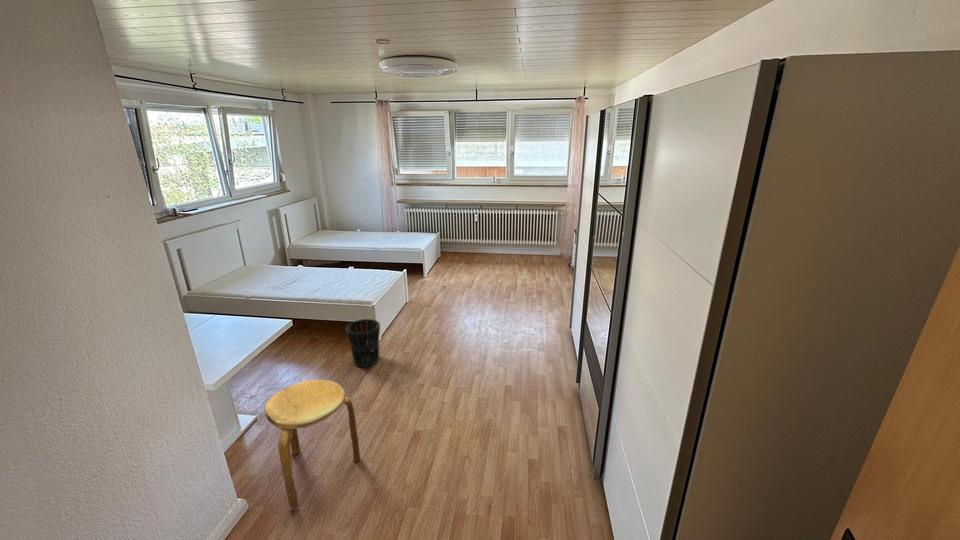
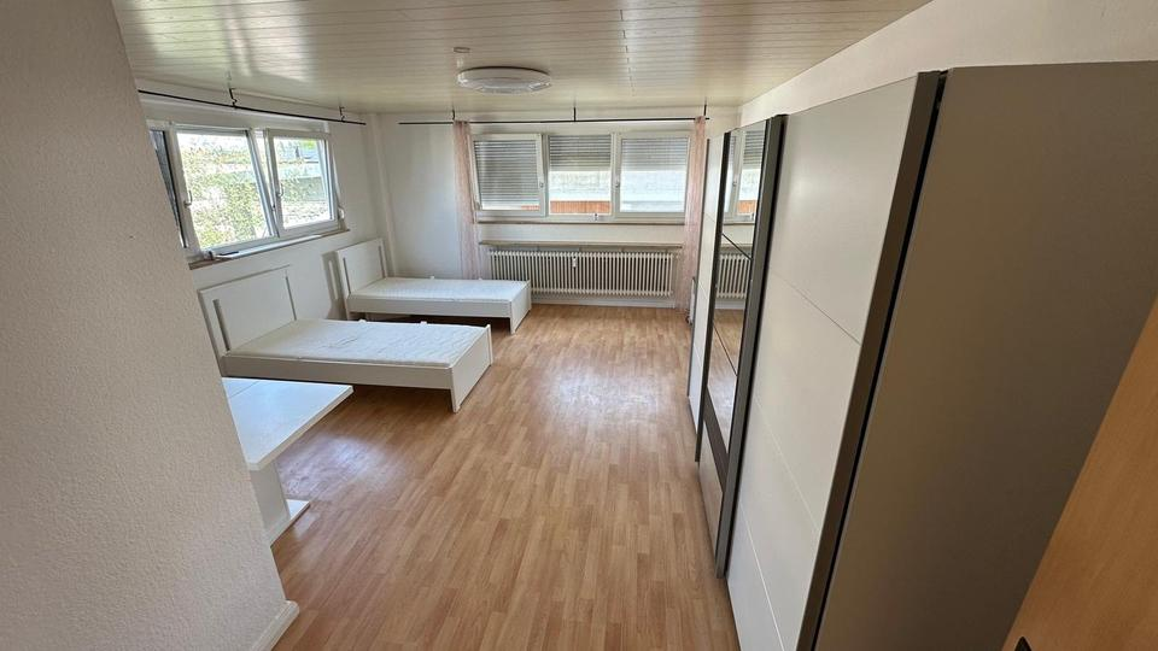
- stool [263,379,362,509]
- wastebasket [345,318,381,368]
